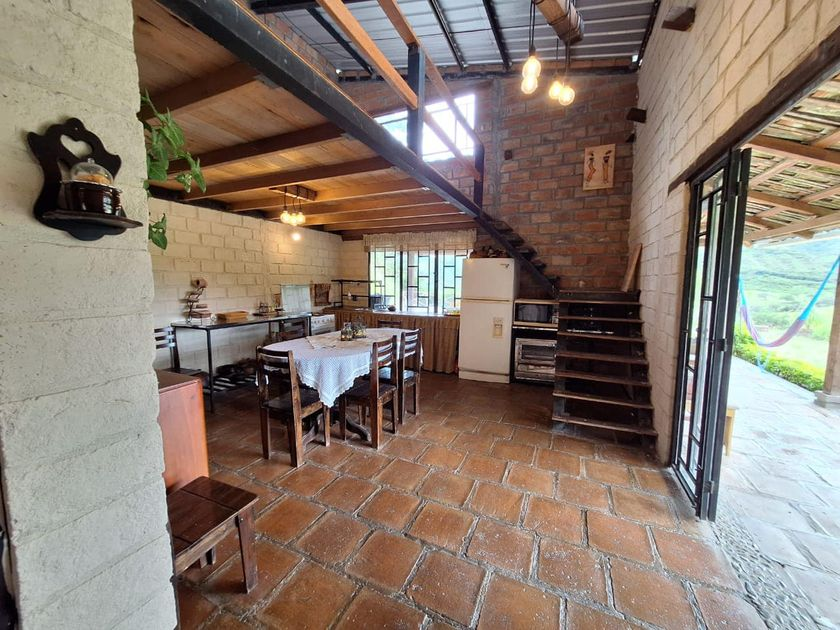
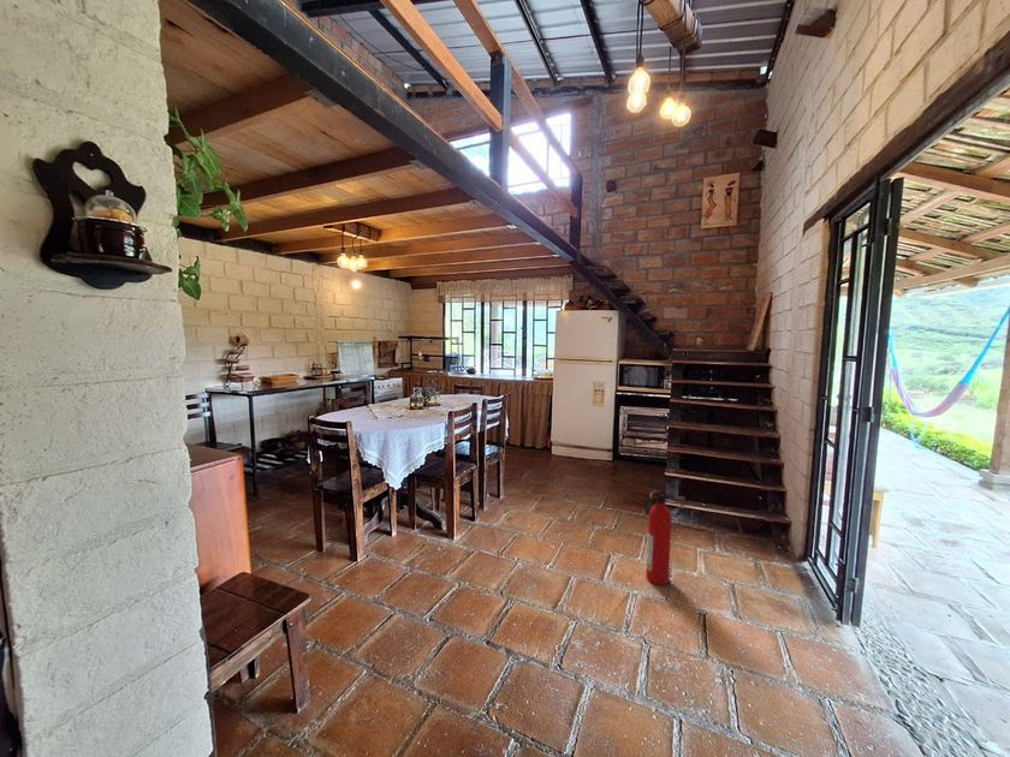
+ fire extinguisher [644,489,673,586]
